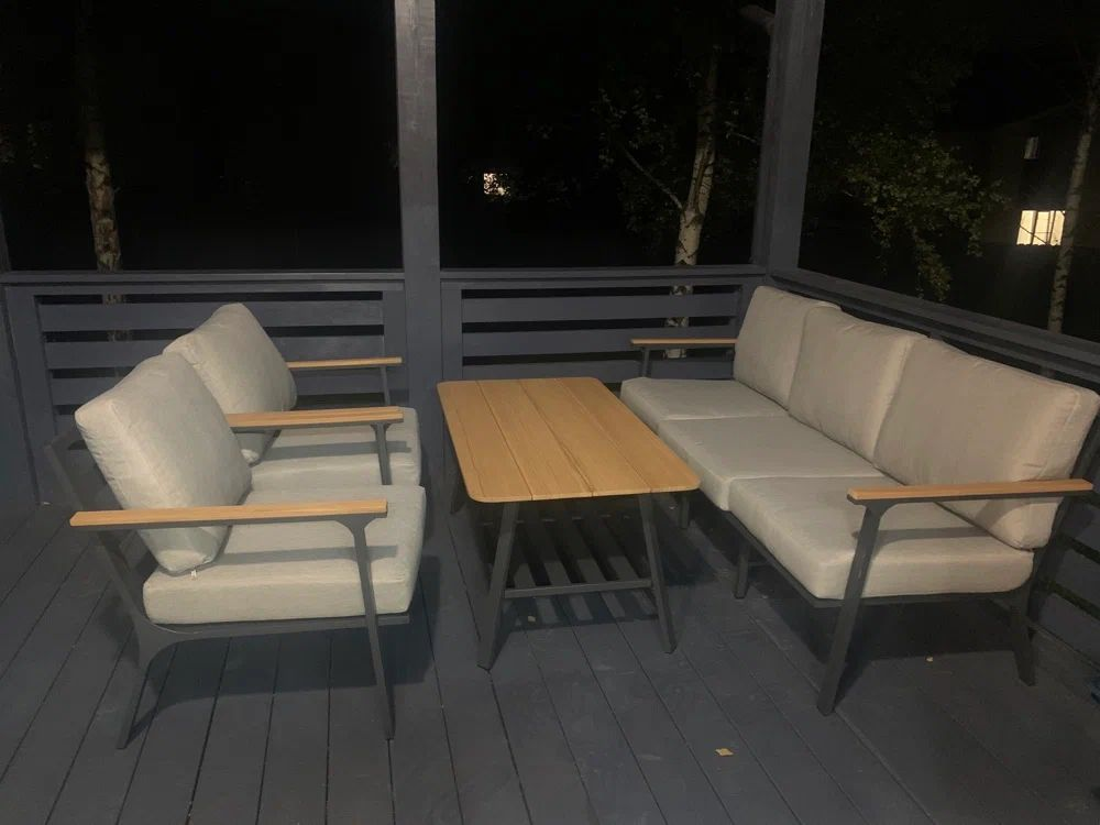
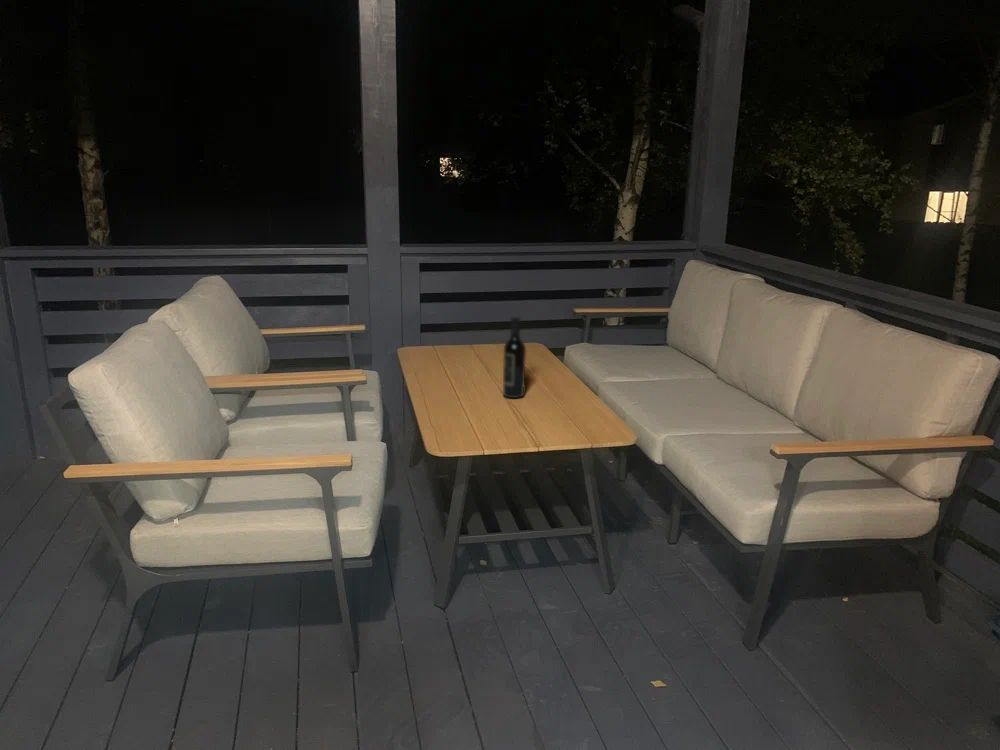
+ wine bottle [502,316,527,399]
